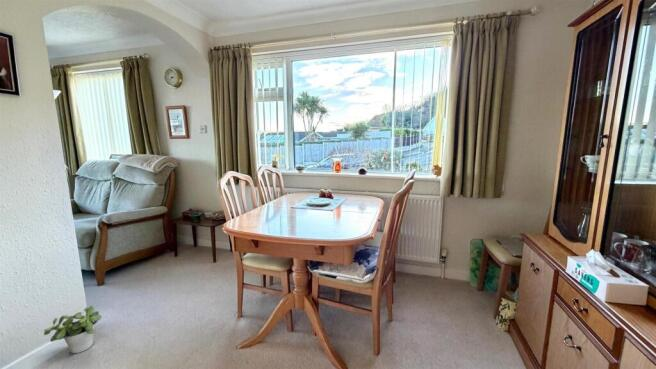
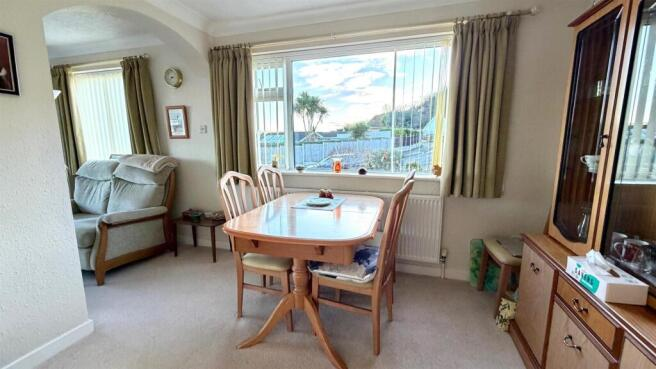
- potted plant [43,305,103,354]
